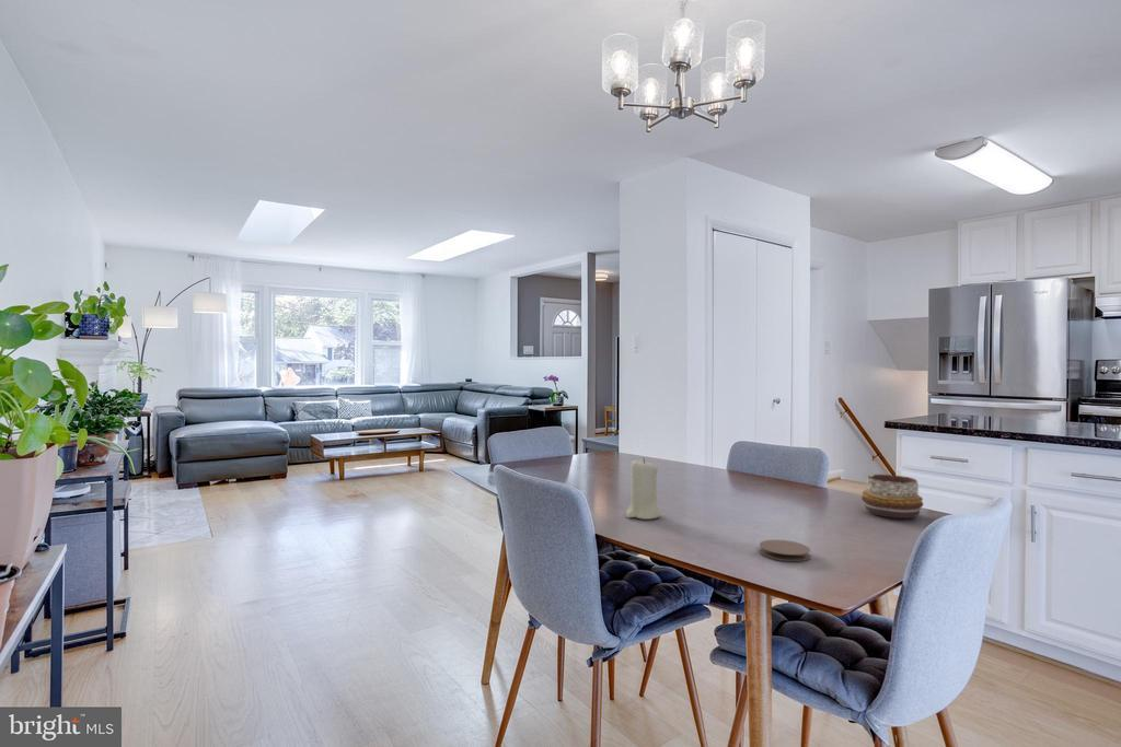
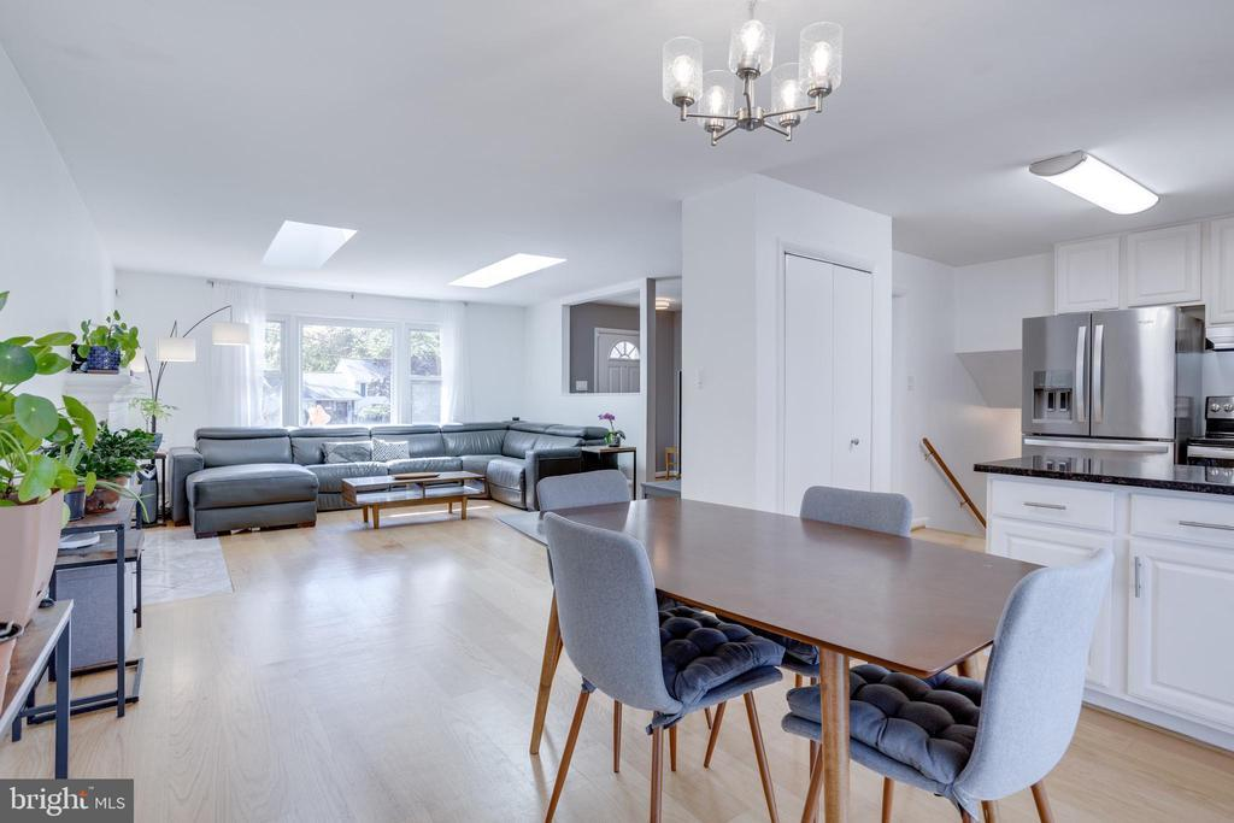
- coaster [758,539,811,562]
- decorative bowl [860,474,924,520]
- candle [625,457,661,521]
